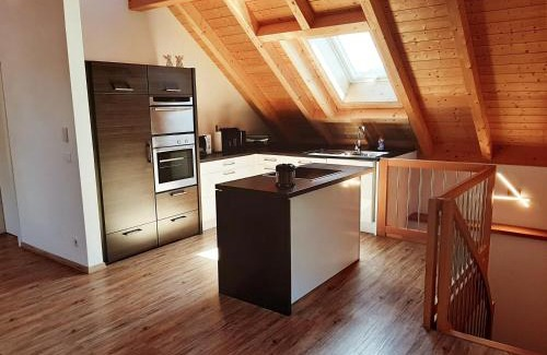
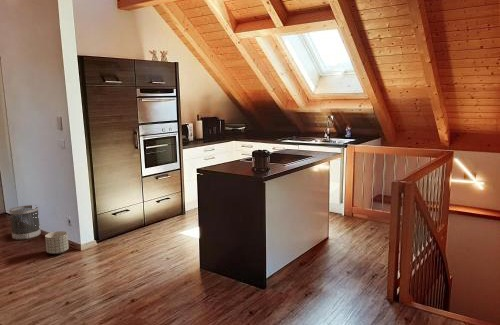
+ planter [44,230,70,255]
+ wastebasket [8,204,42,241]
